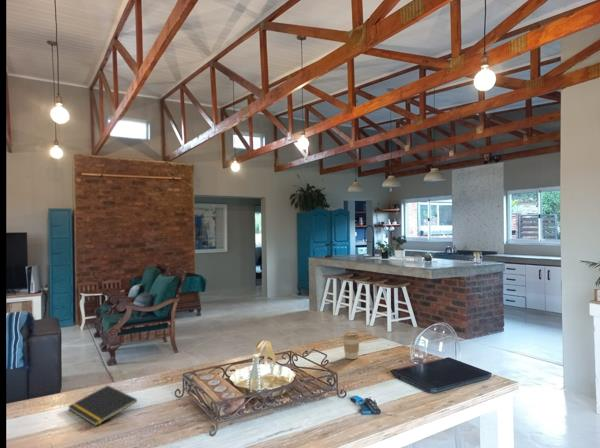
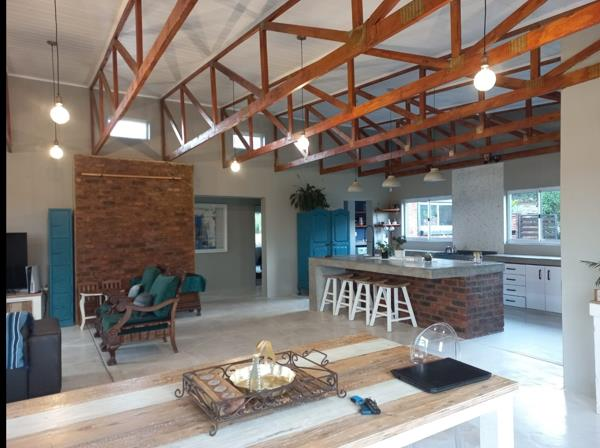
- notepad [67,384,138,427]
- coffee cup [342,332,361,360]
